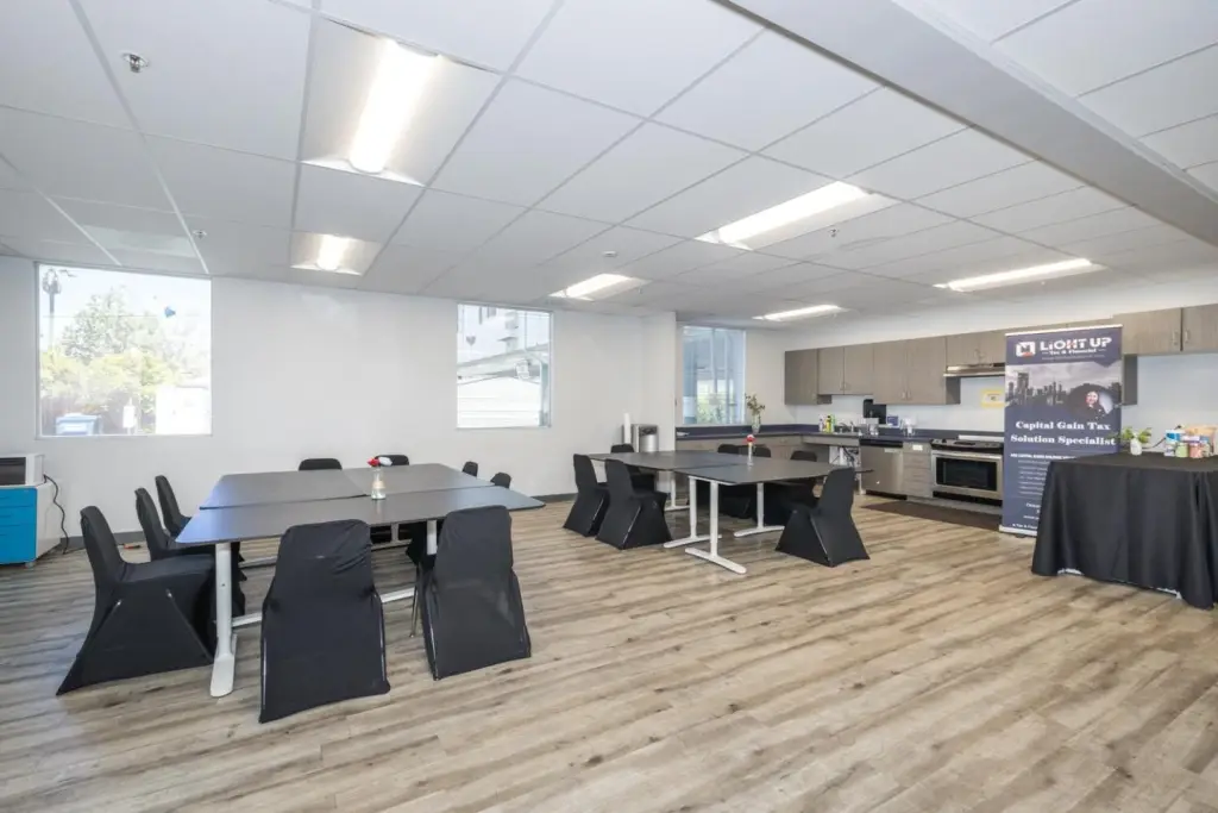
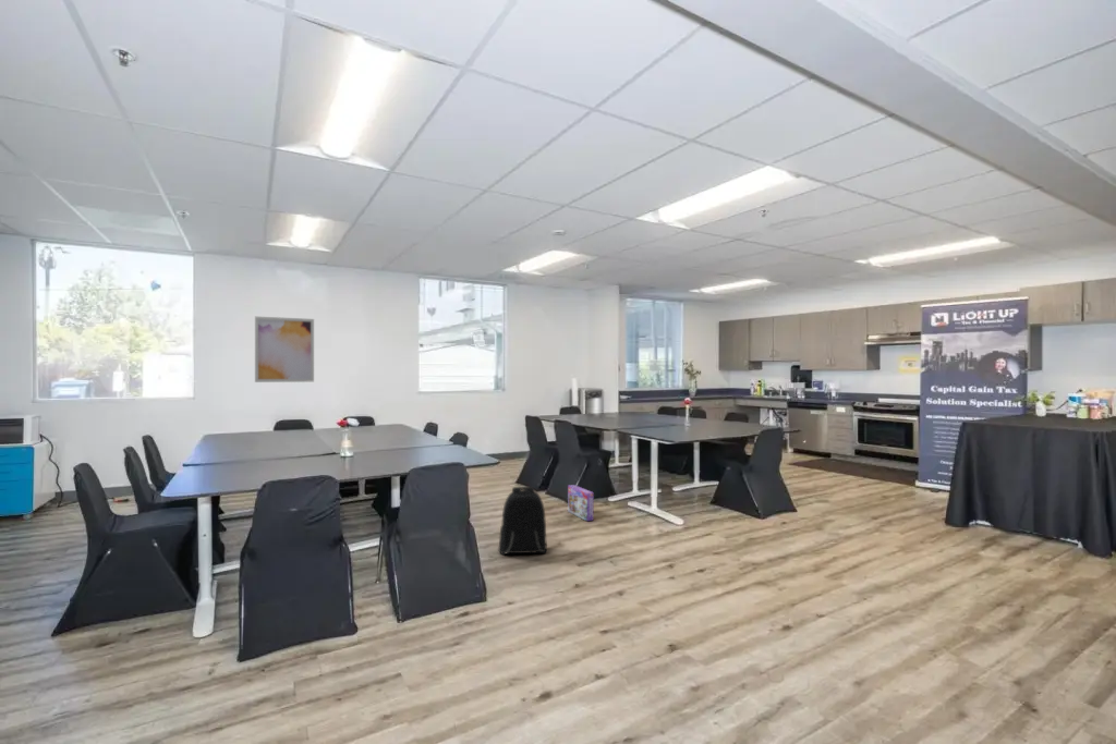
+ backpack [497,486,548,556]
+ wall art [254,316,315,383]
+ box [567,484,595,522]
